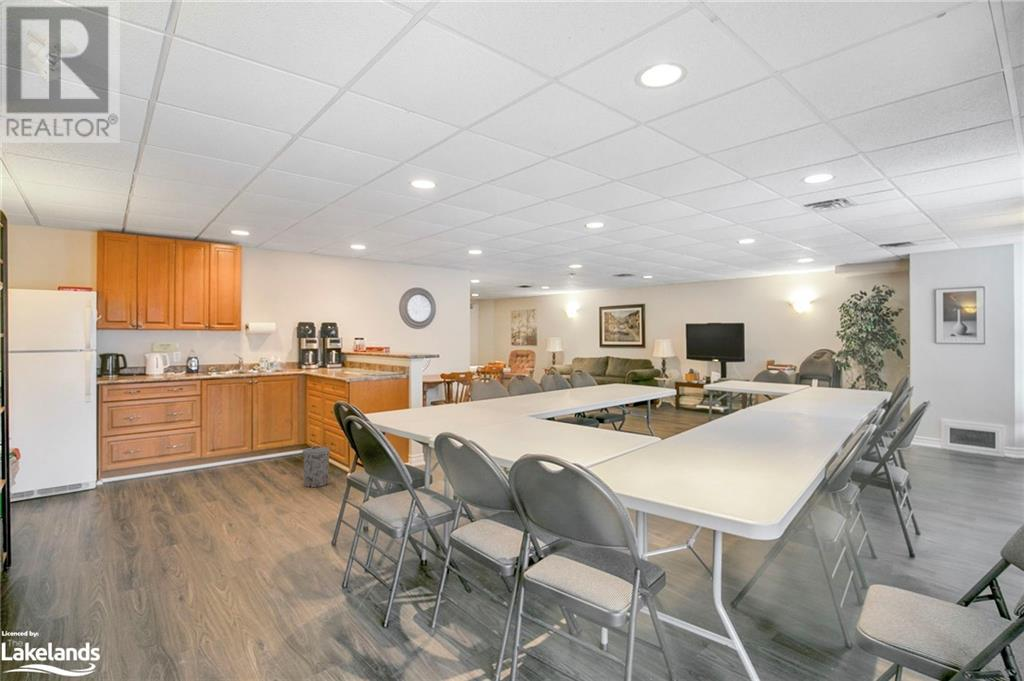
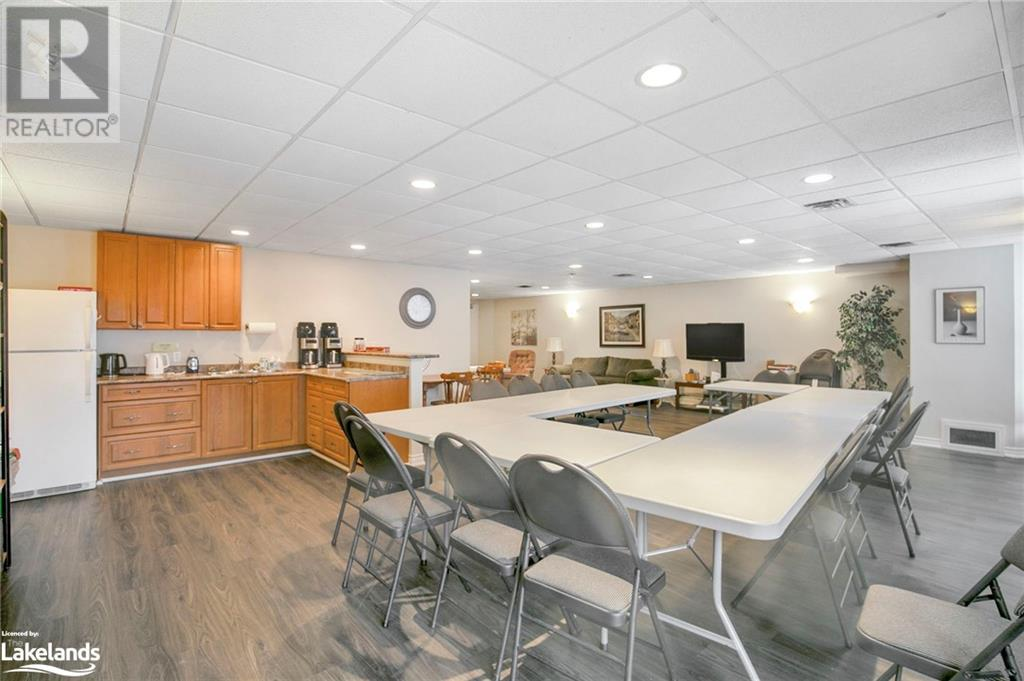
- trash can [302,445,331,488]
